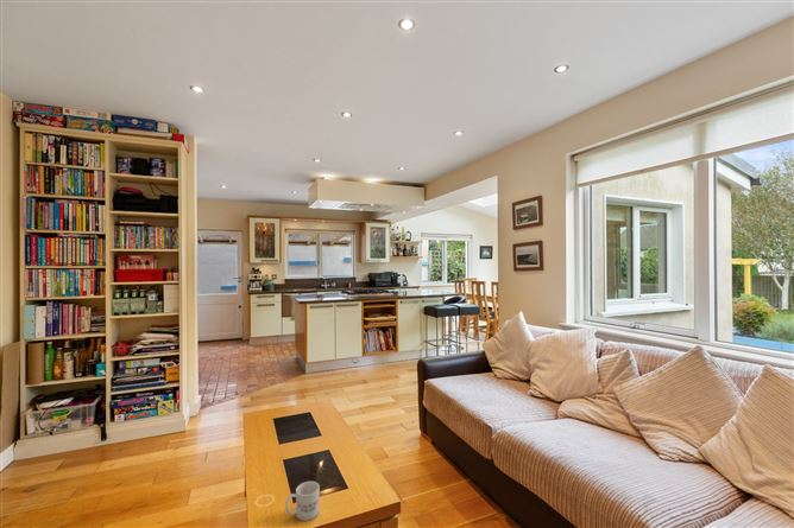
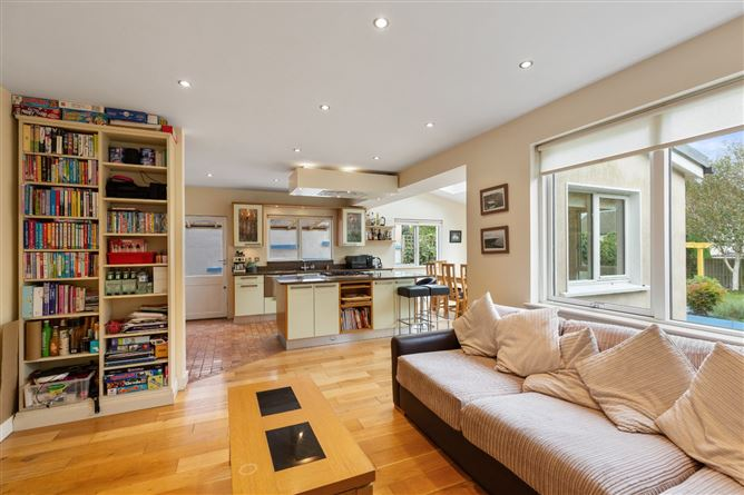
- mug [284,481,321,522]
